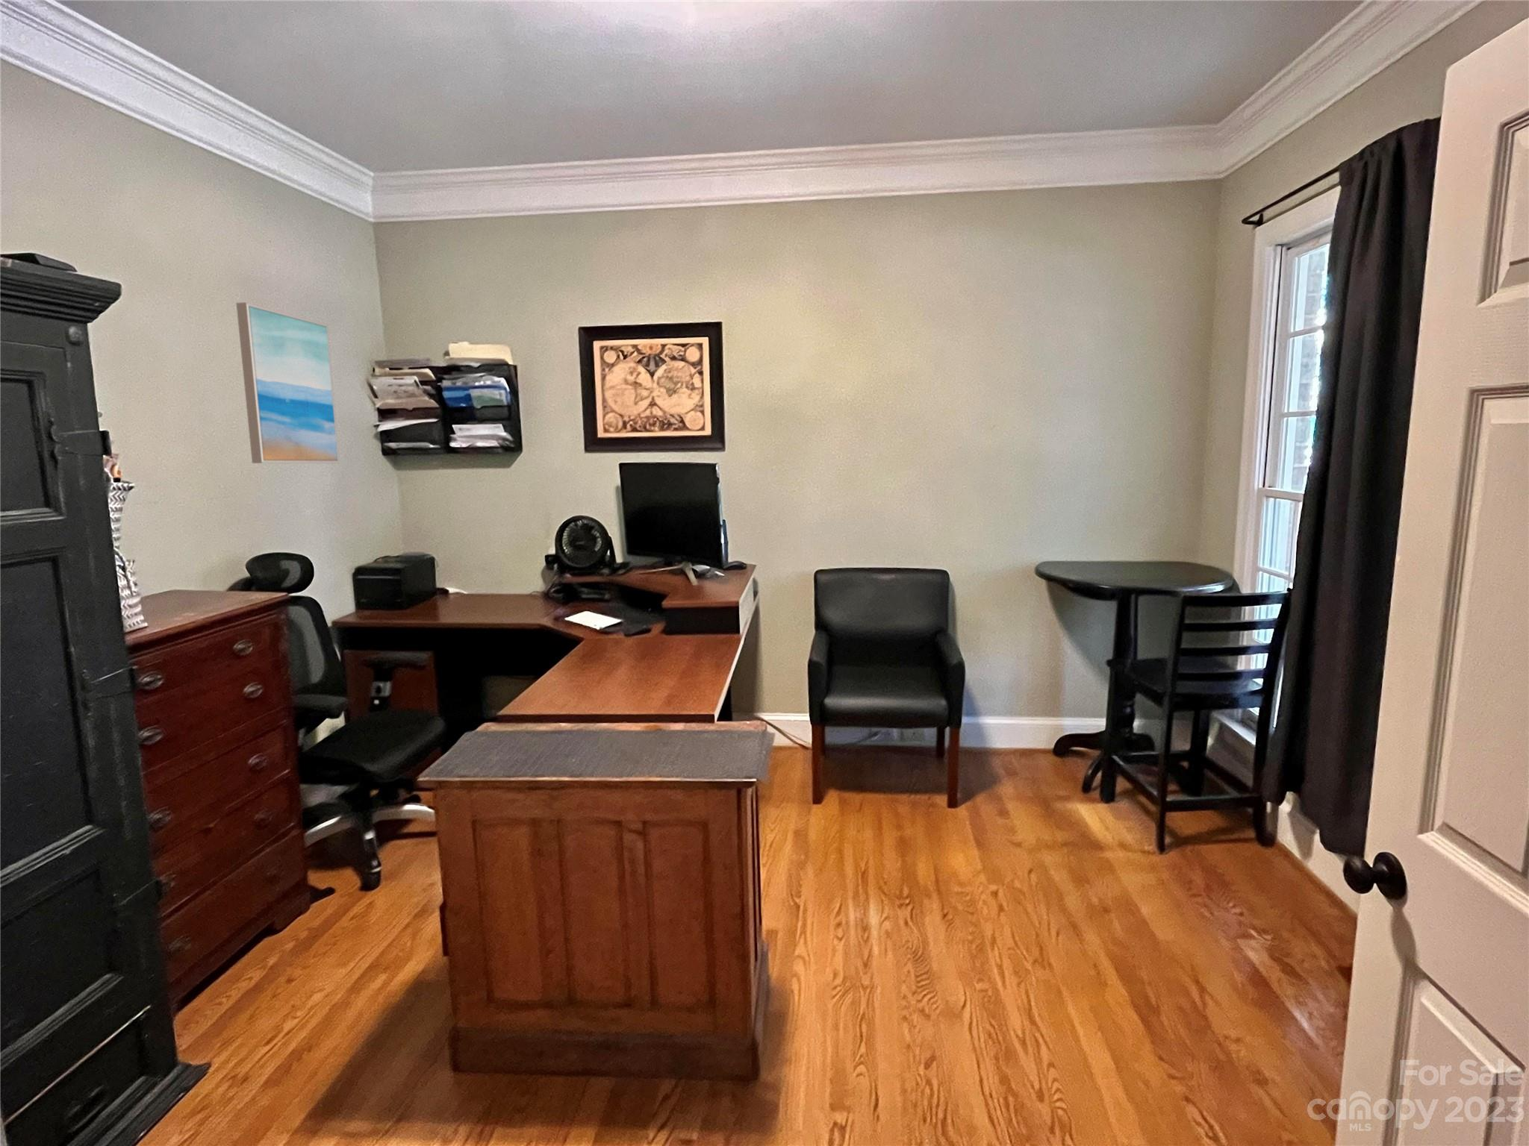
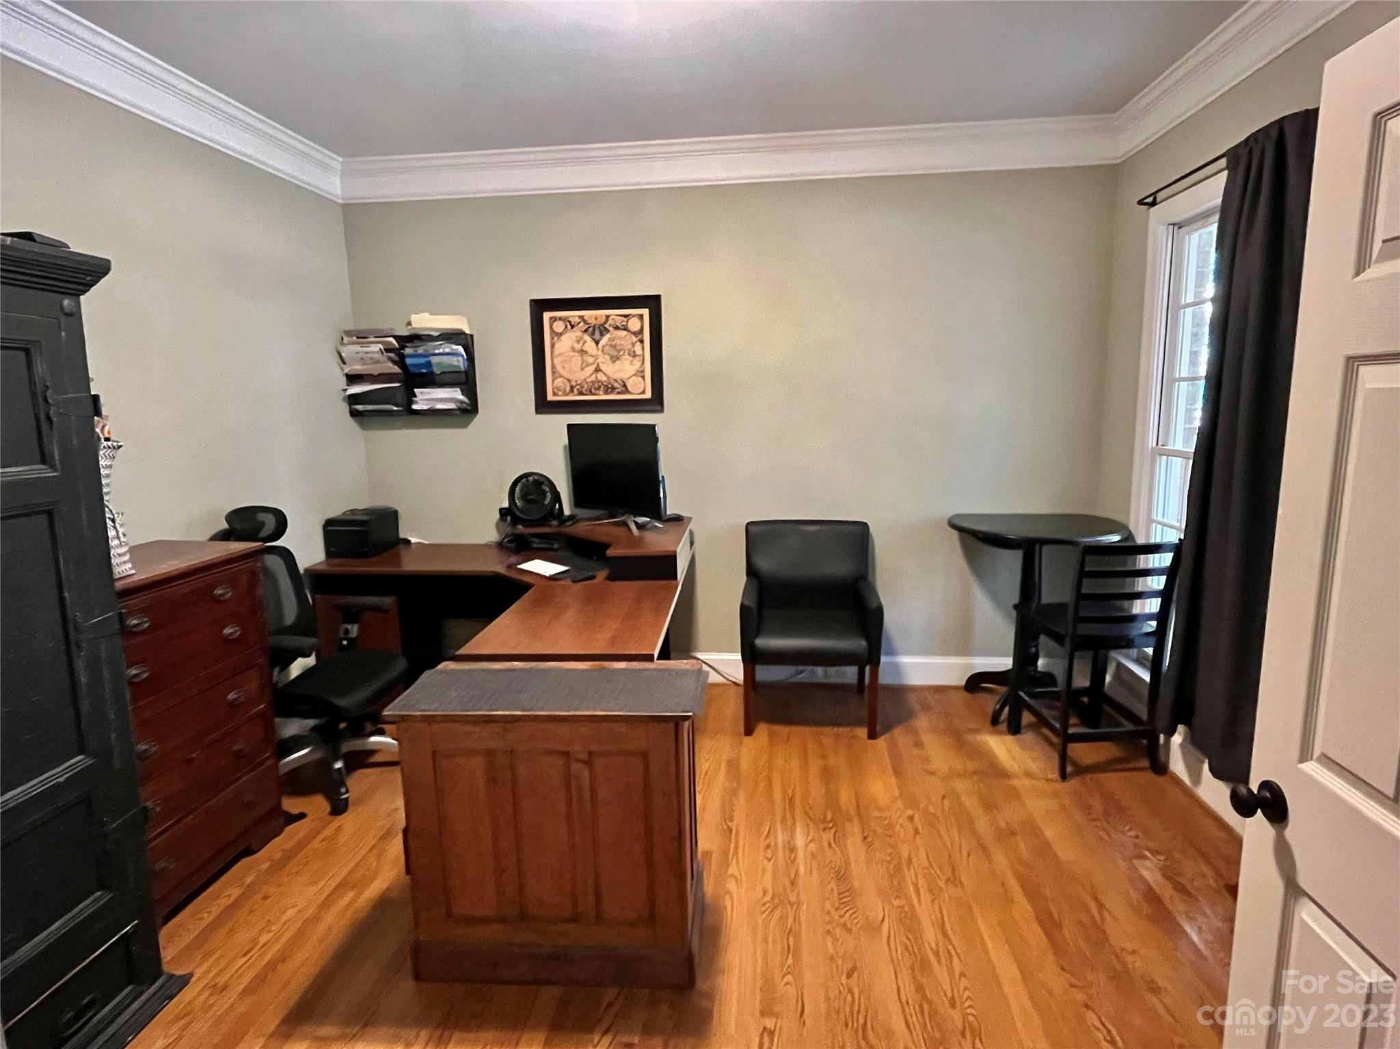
- wall art [235,301,341,465]
